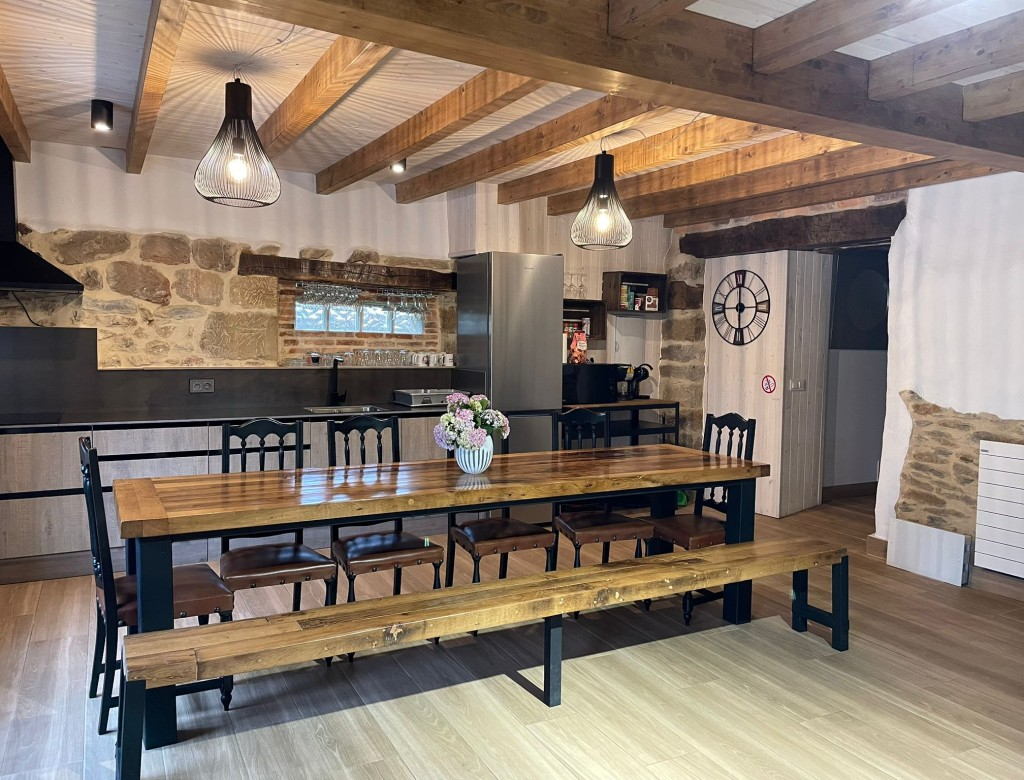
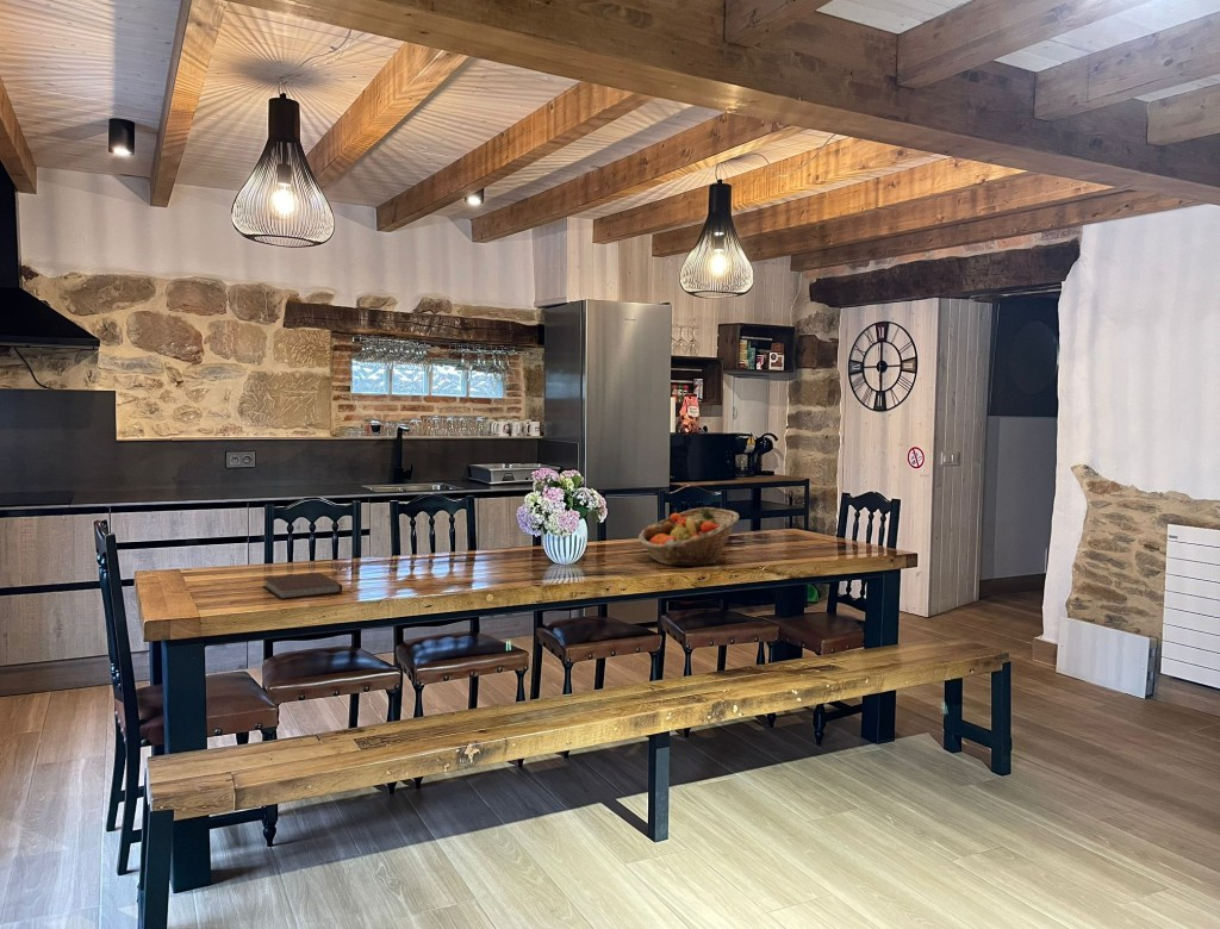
+ fruit basket [637,506,740,568]
+ notebook [262,572,343,600]
